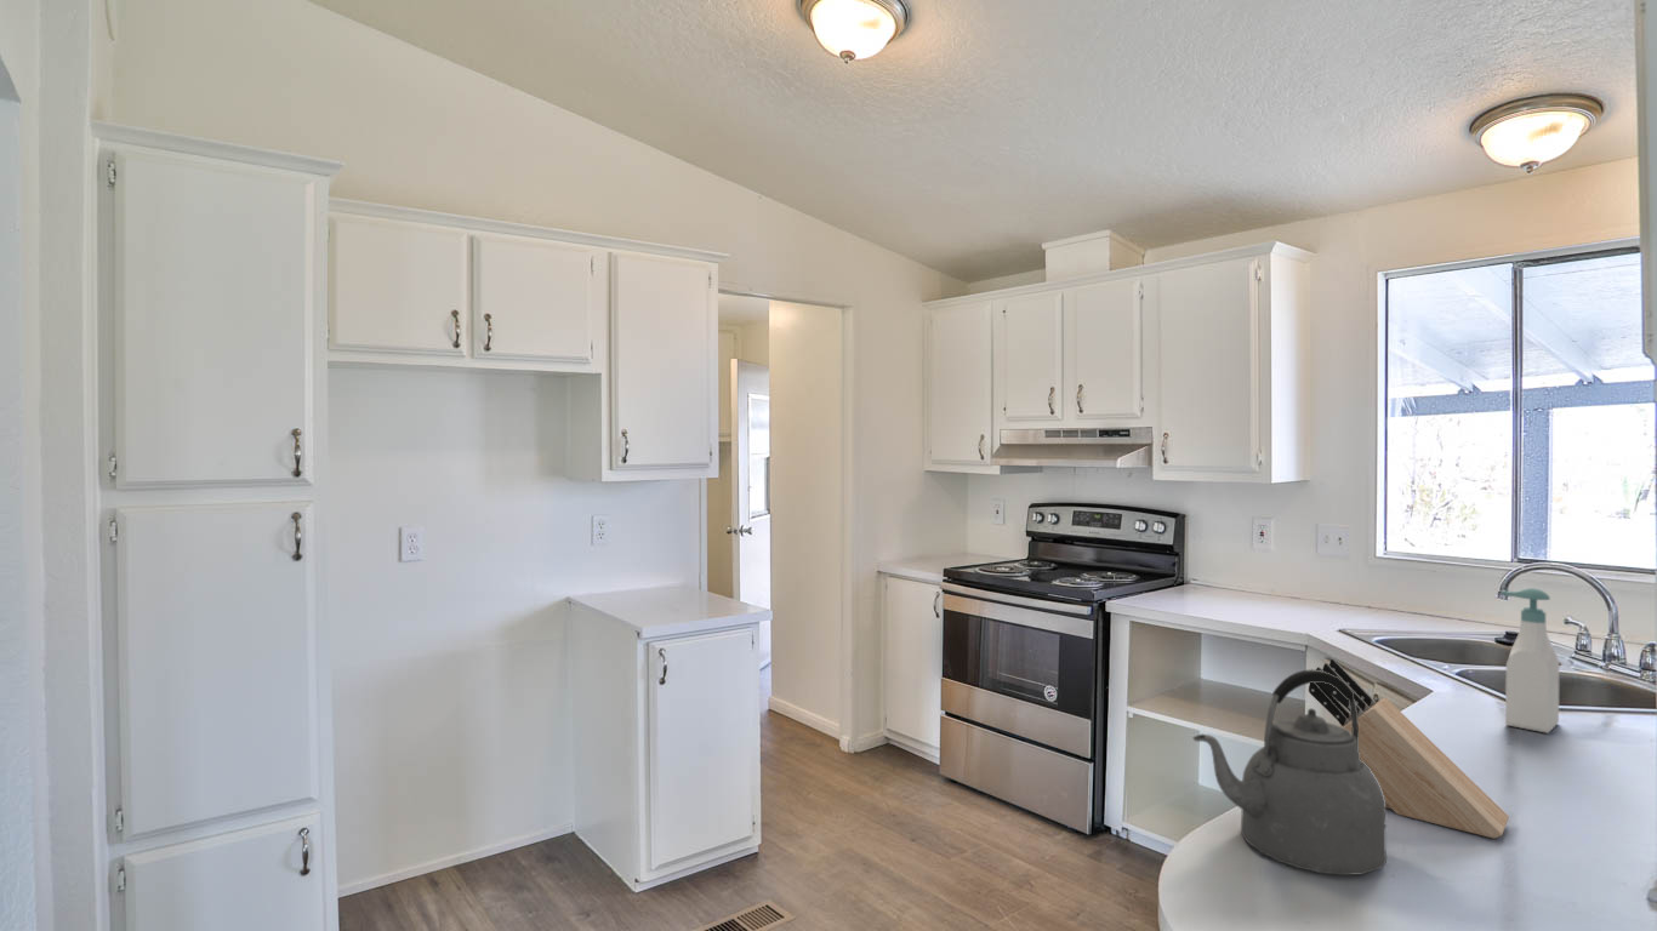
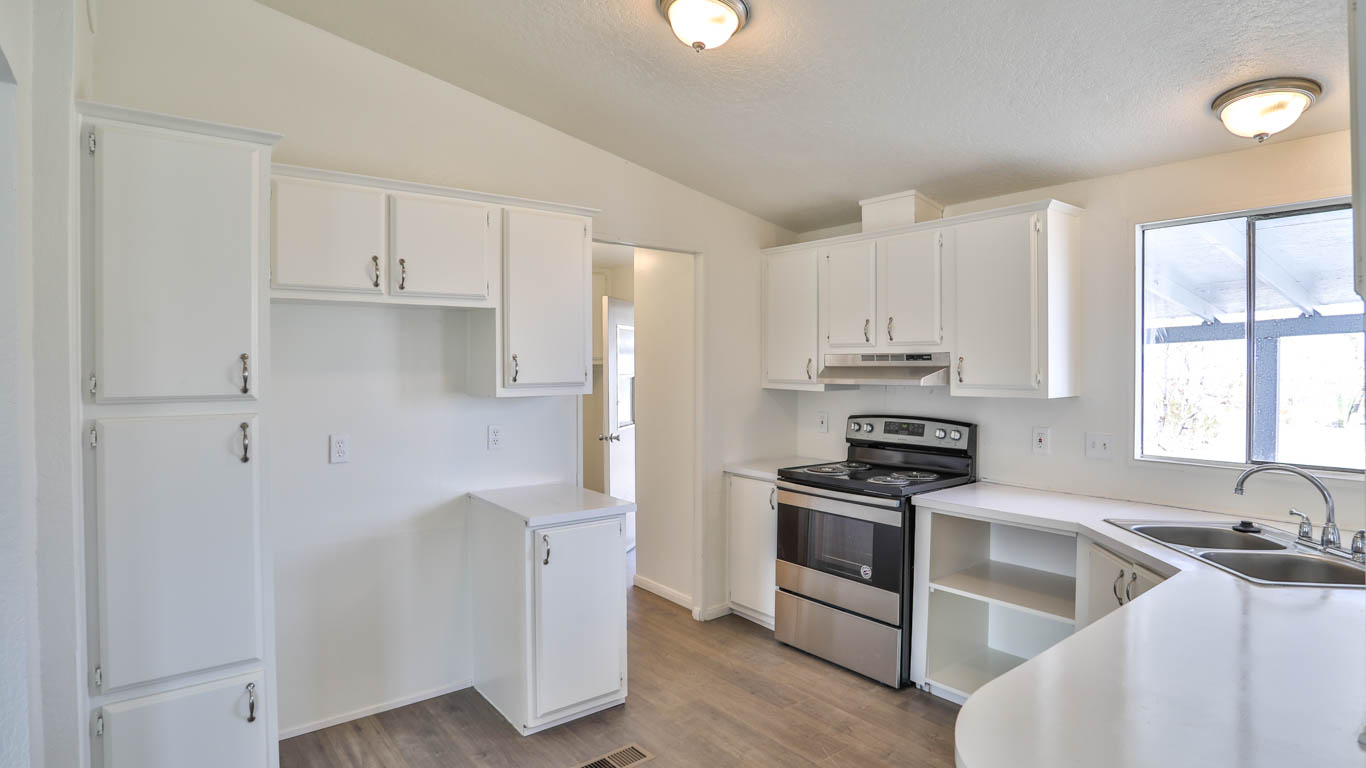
- kettle [1191,668,1388,876]
- knife block [1308,657,1510,840]
- soap bottle [1501,587,1560,735]
